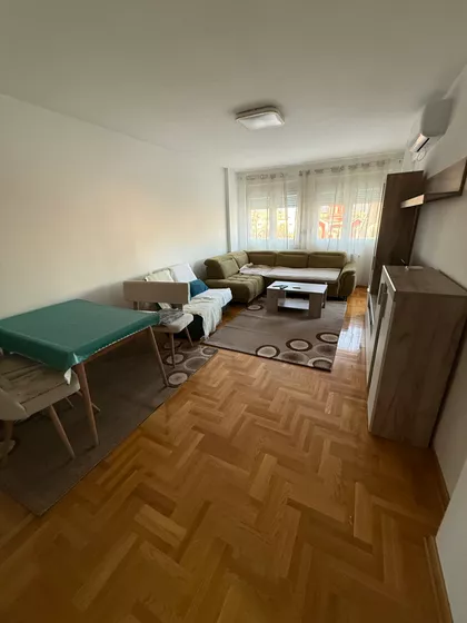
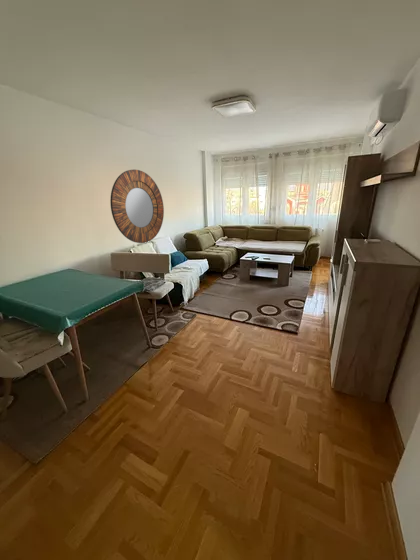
+ home mirror [109,169,165,244]
